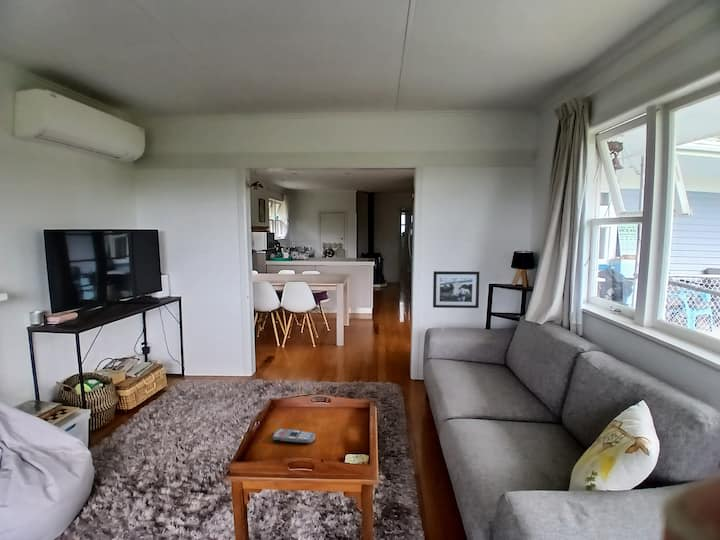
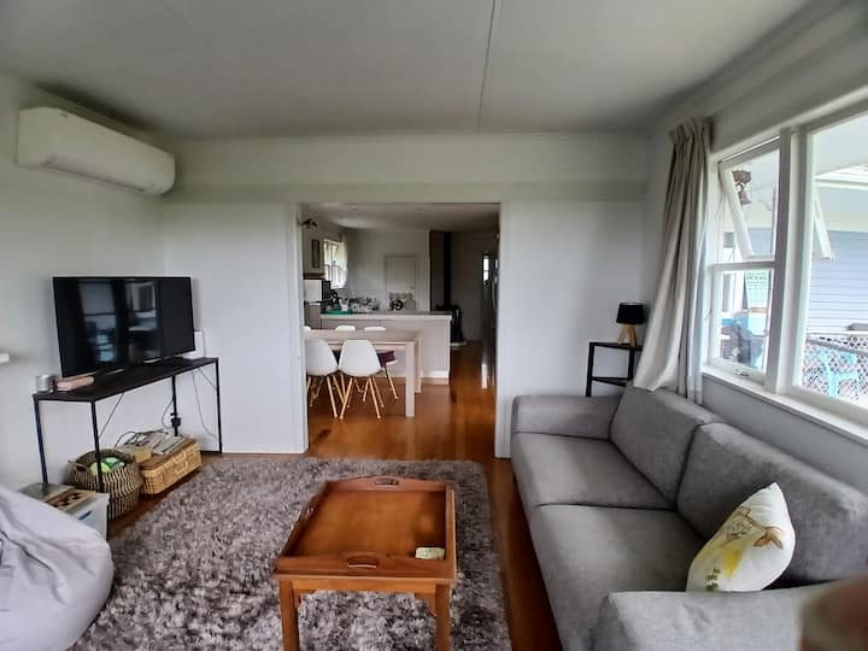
- picture frame [432,270,480,309]
- remote control [272,428,316,445]
